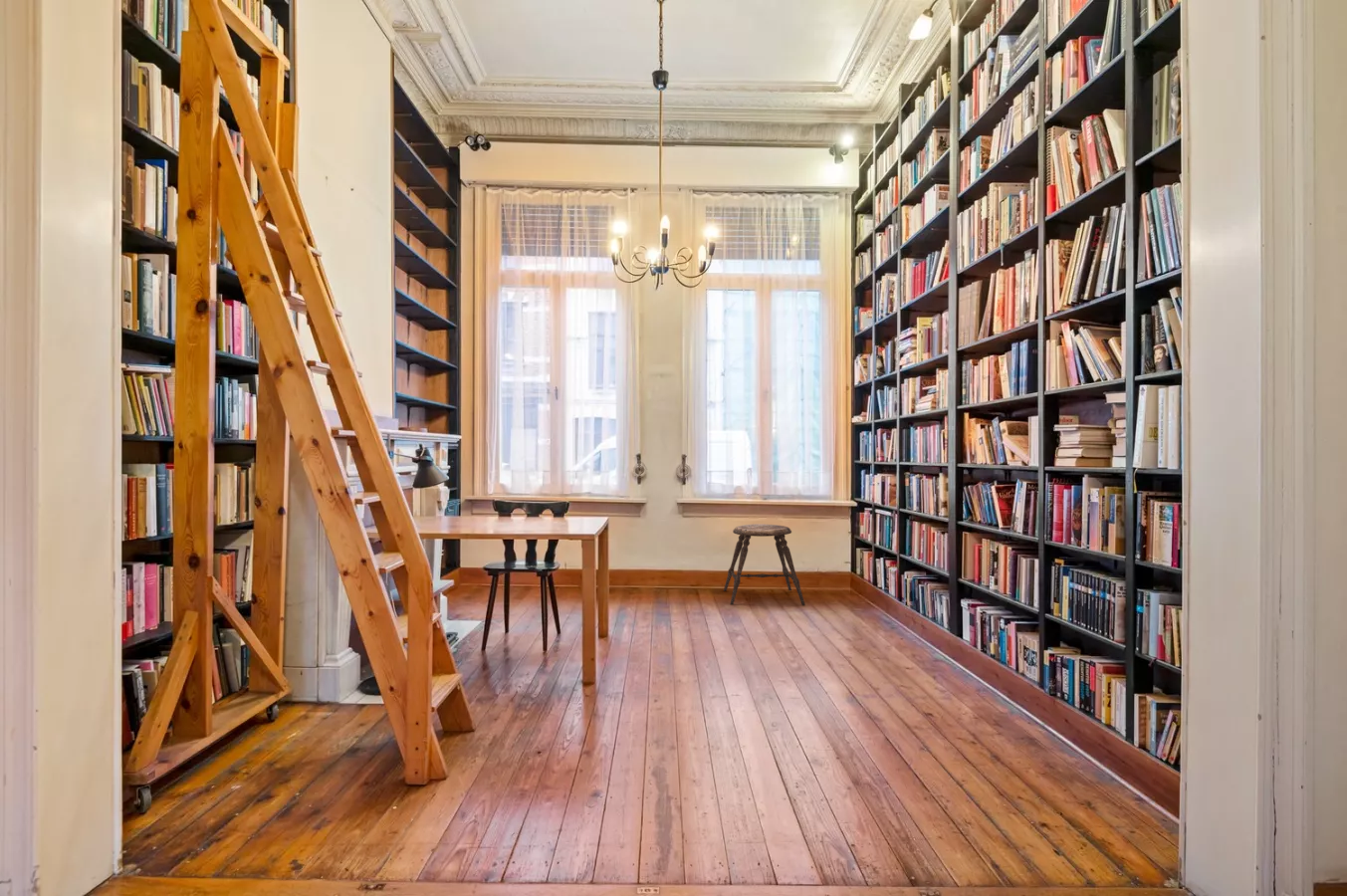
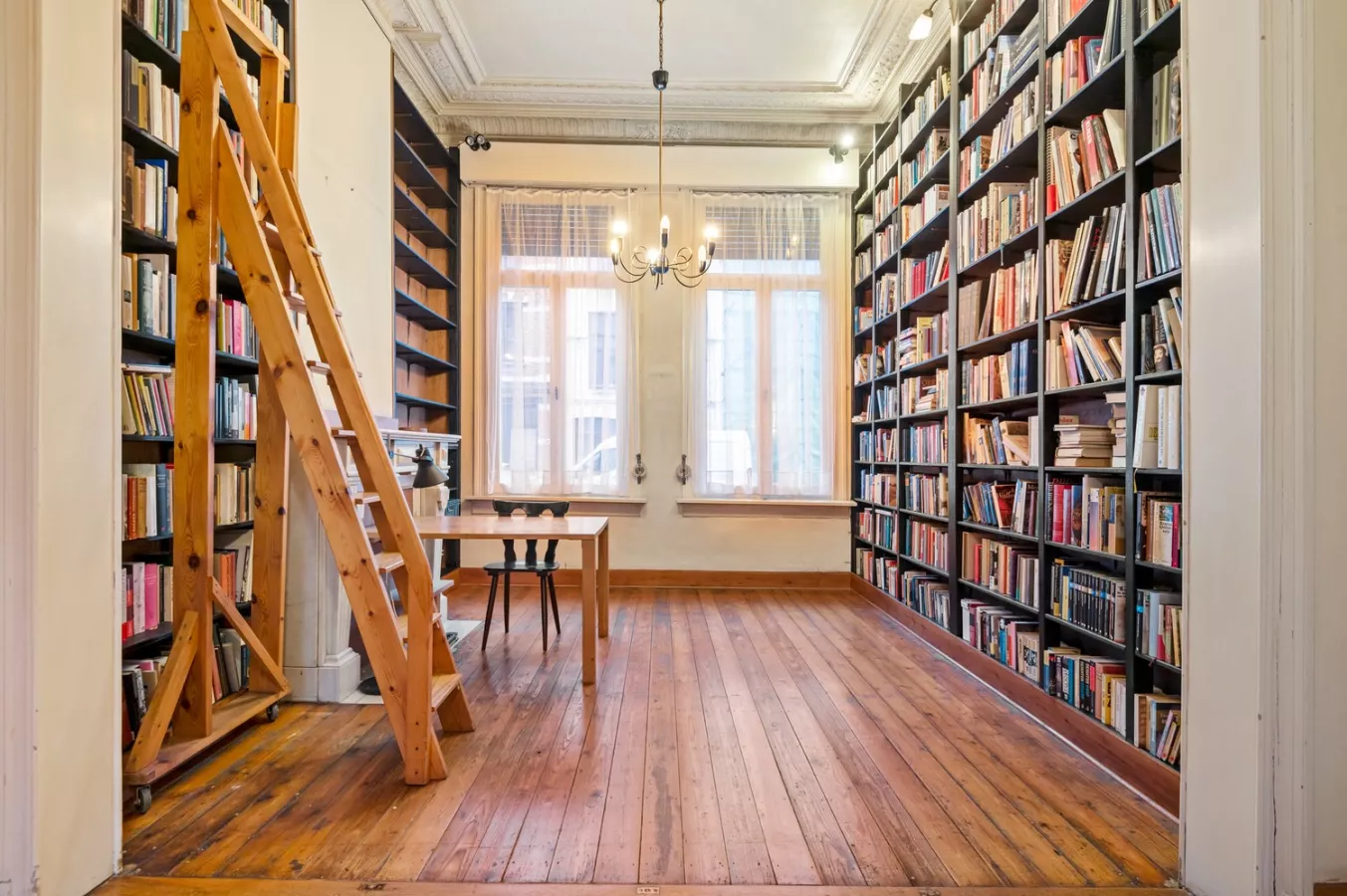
- stool [723,523,806,606]
